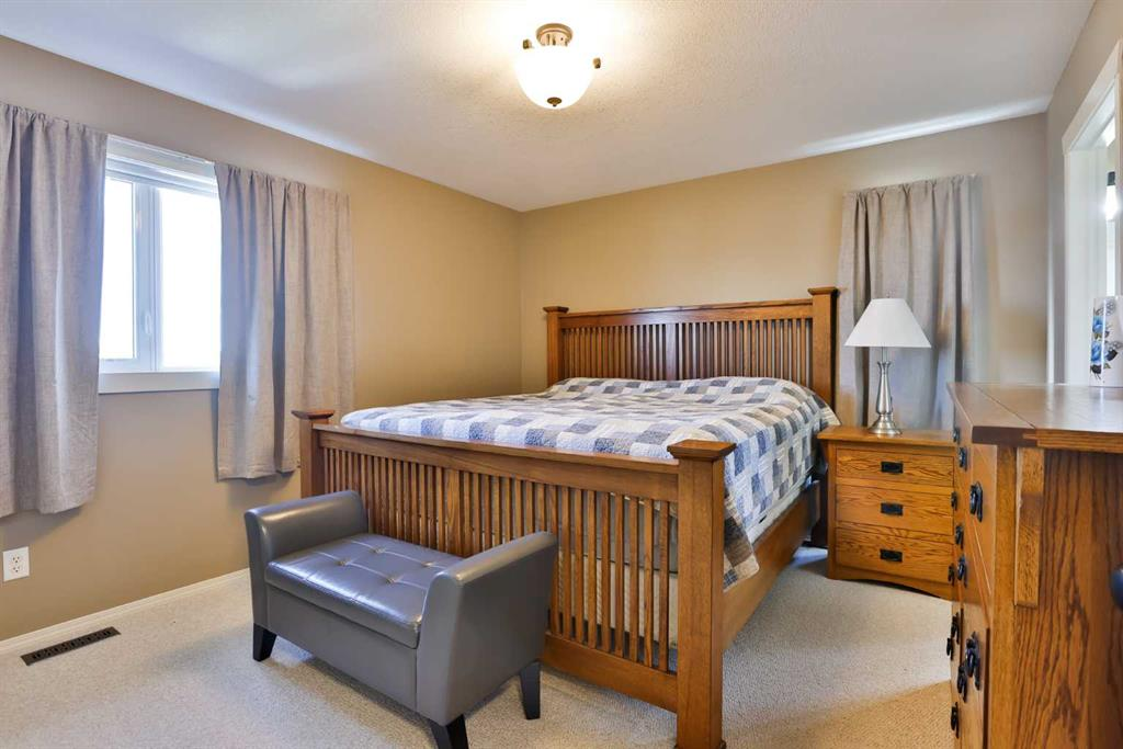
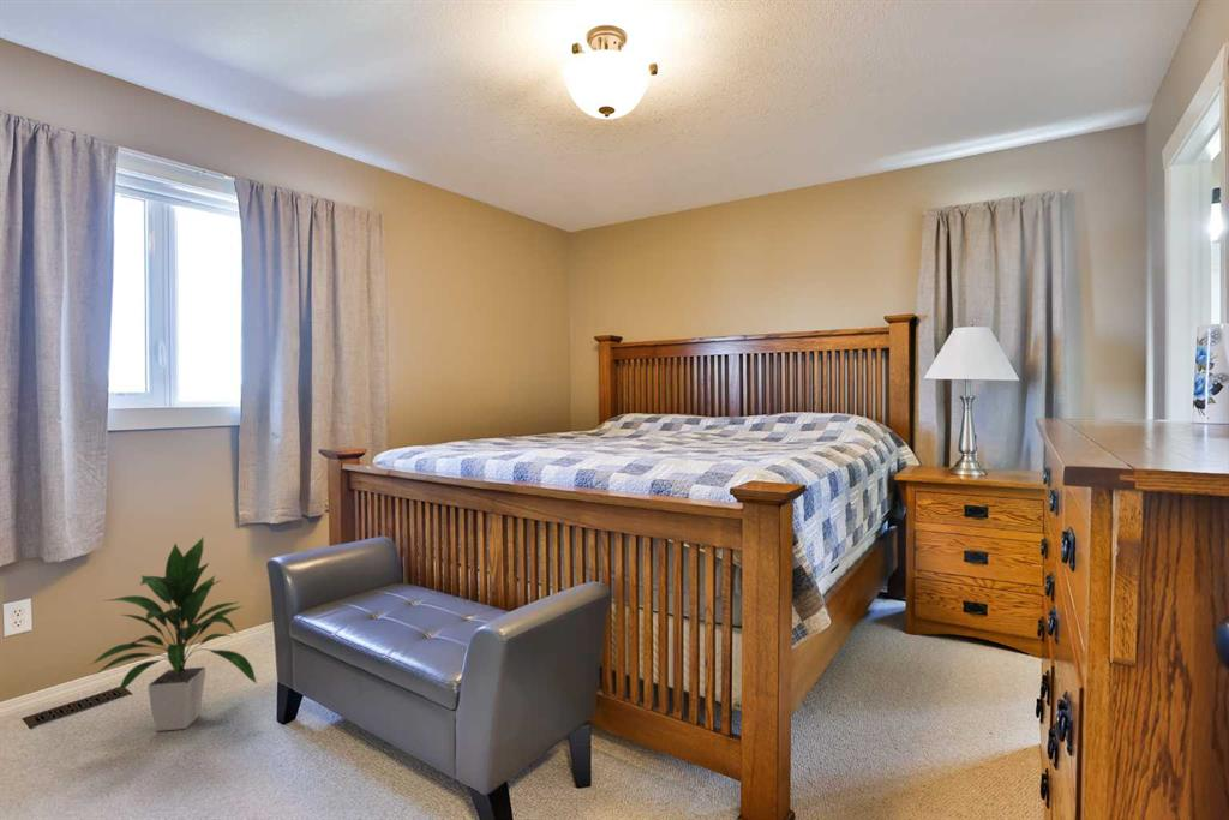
+ indoor plant [89,535,258,732]
